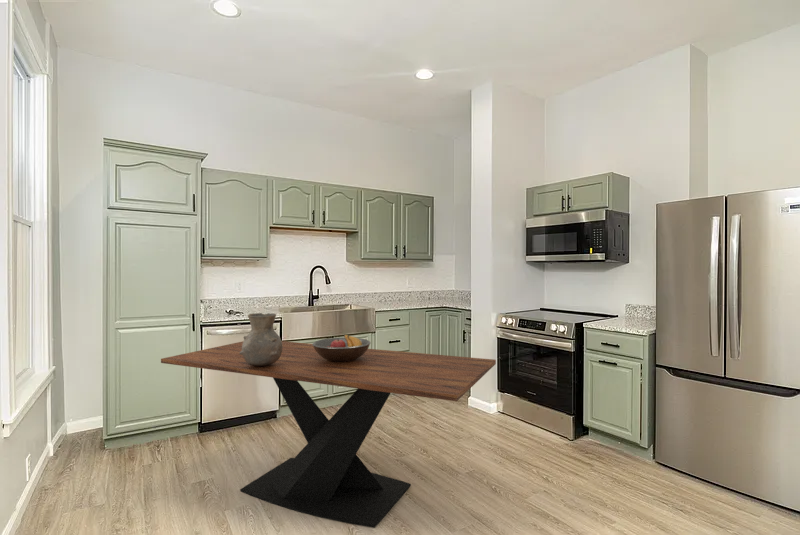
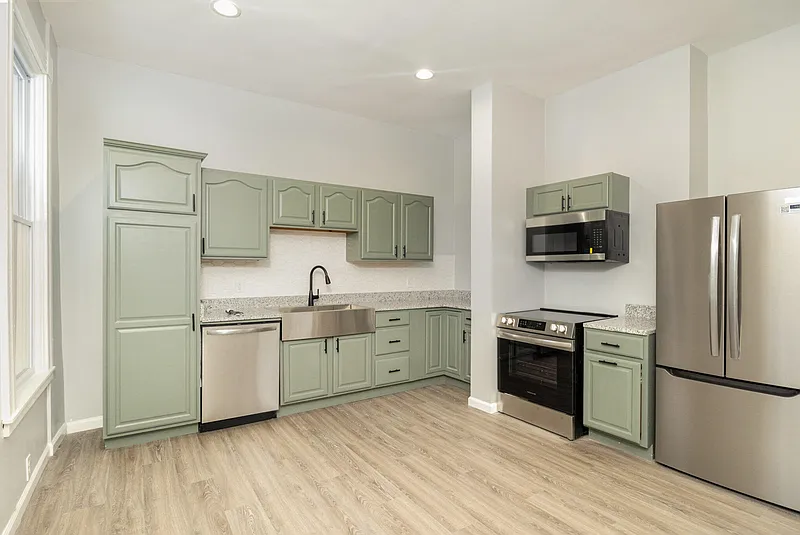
- fruit bowl [312,333,372,362]
- dining table [160,340,497,529]
- vase [239,312,282,366]
